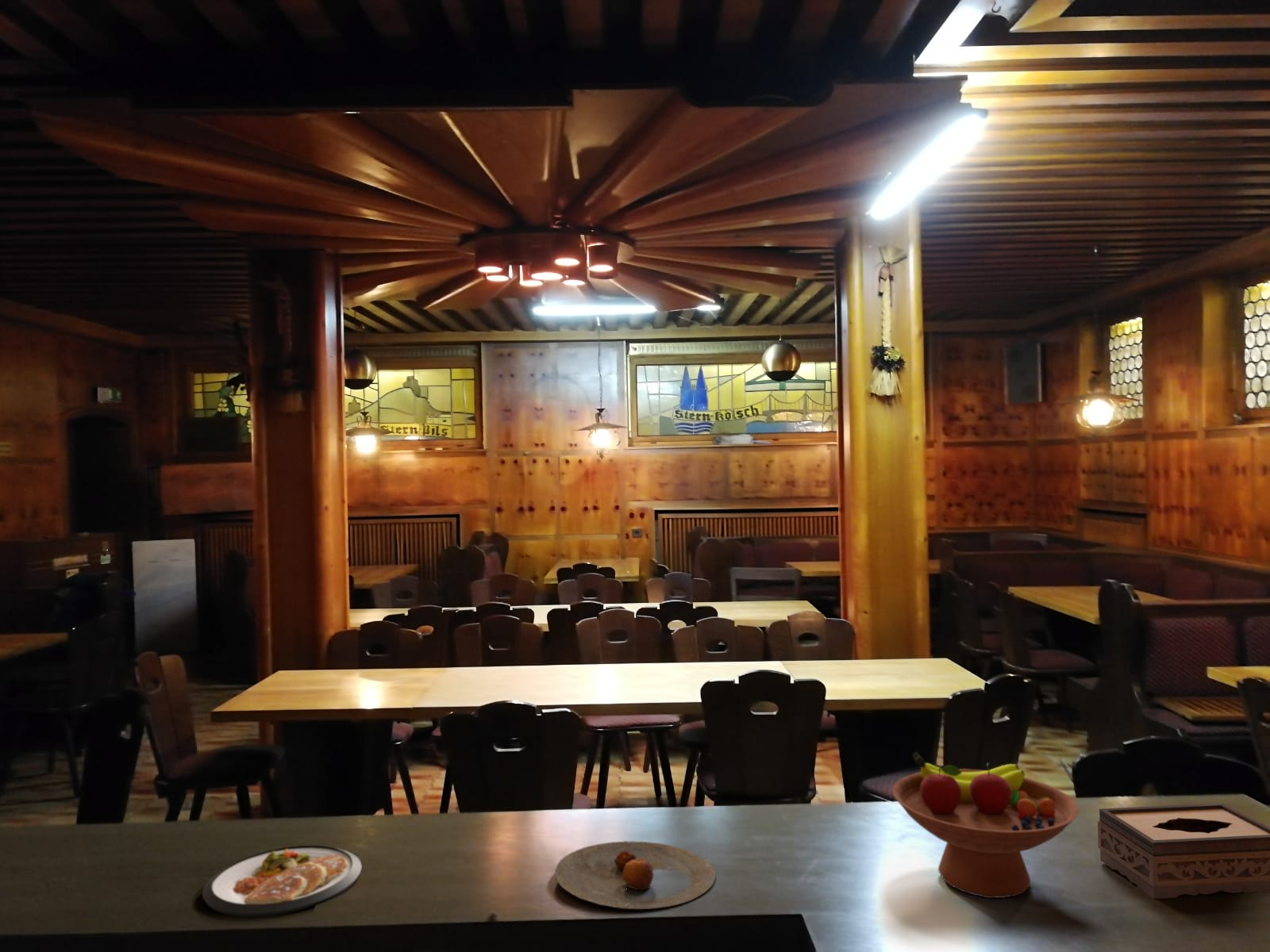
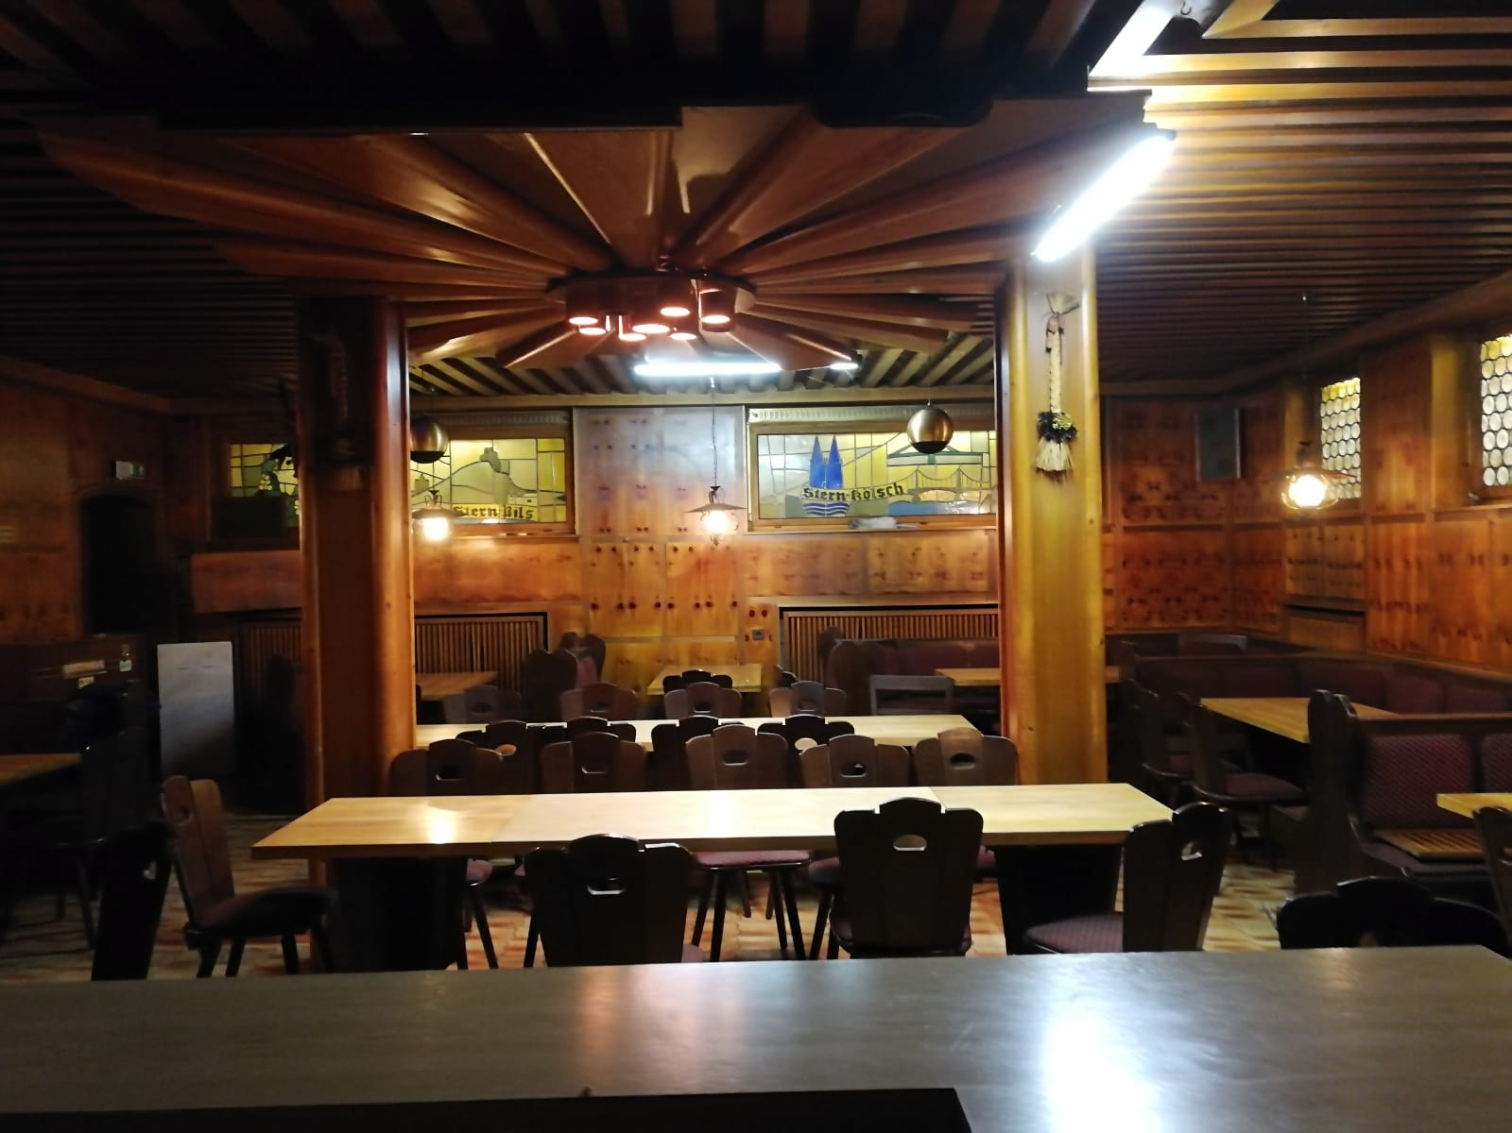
- dish [202,845,363,917]
- plate [555,840,716,910]
- tissue box [1097,803,1270,900]
- fruit bowl [891,751,1079,899]
